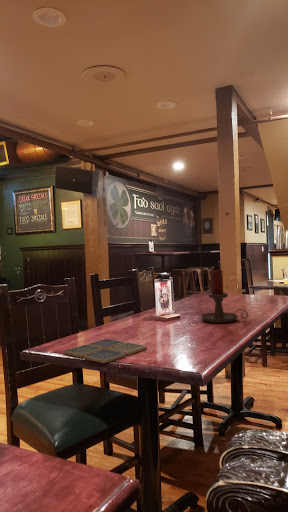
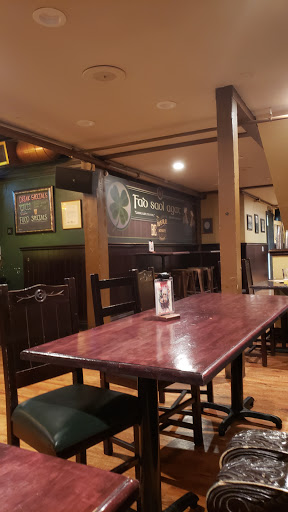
- drink coaster [63,338,148,364]
- candle holder [200,269,249,324]
